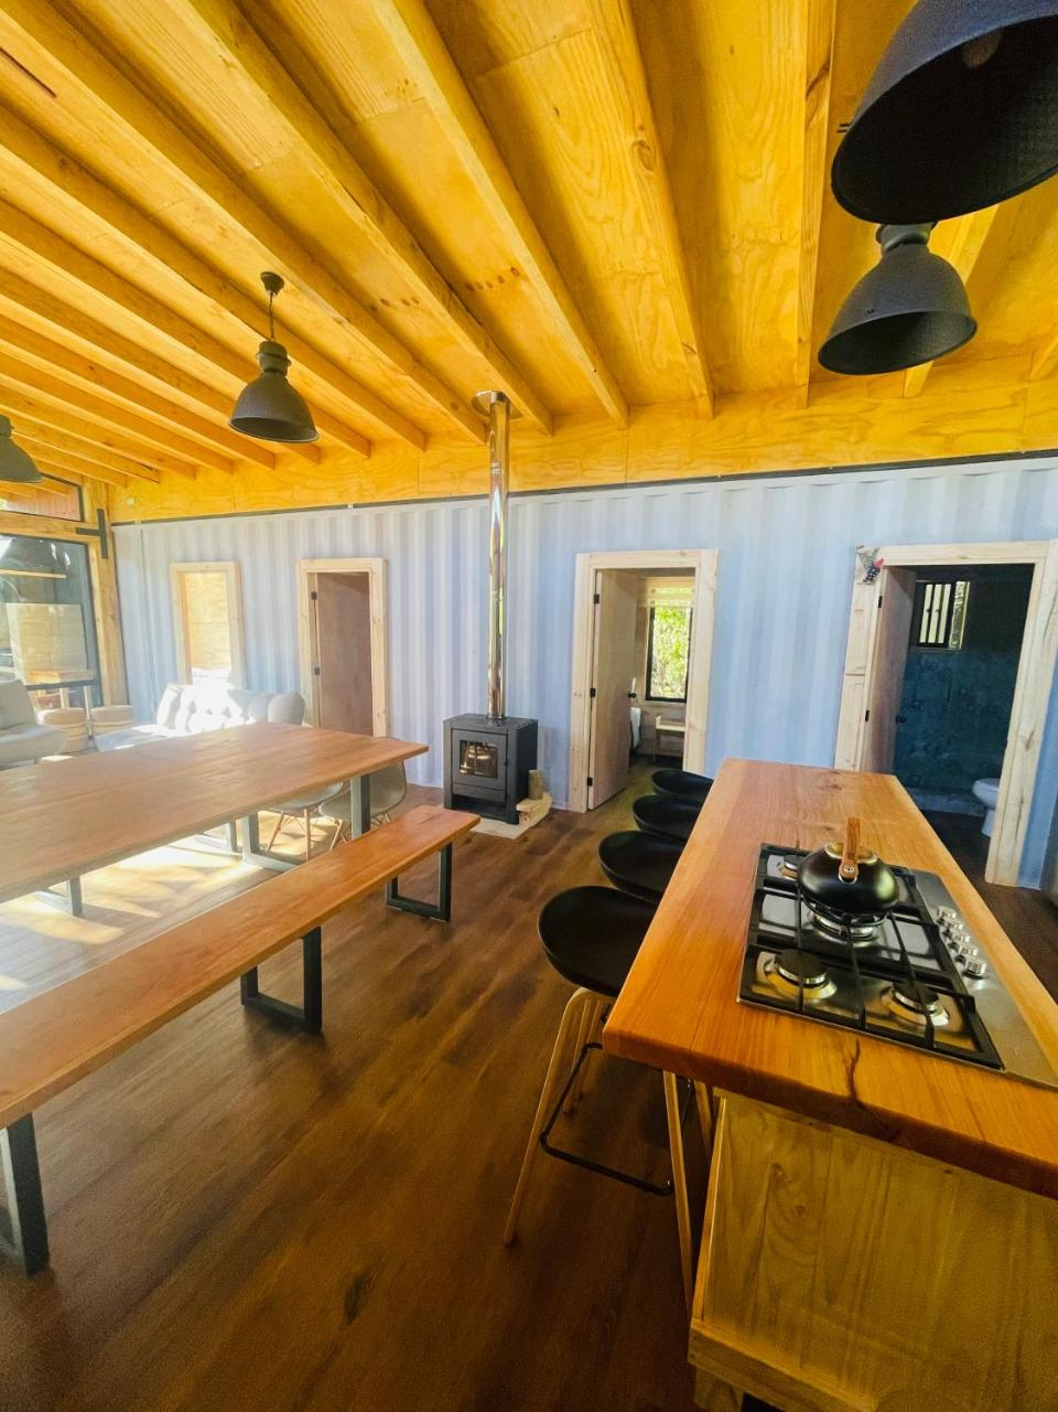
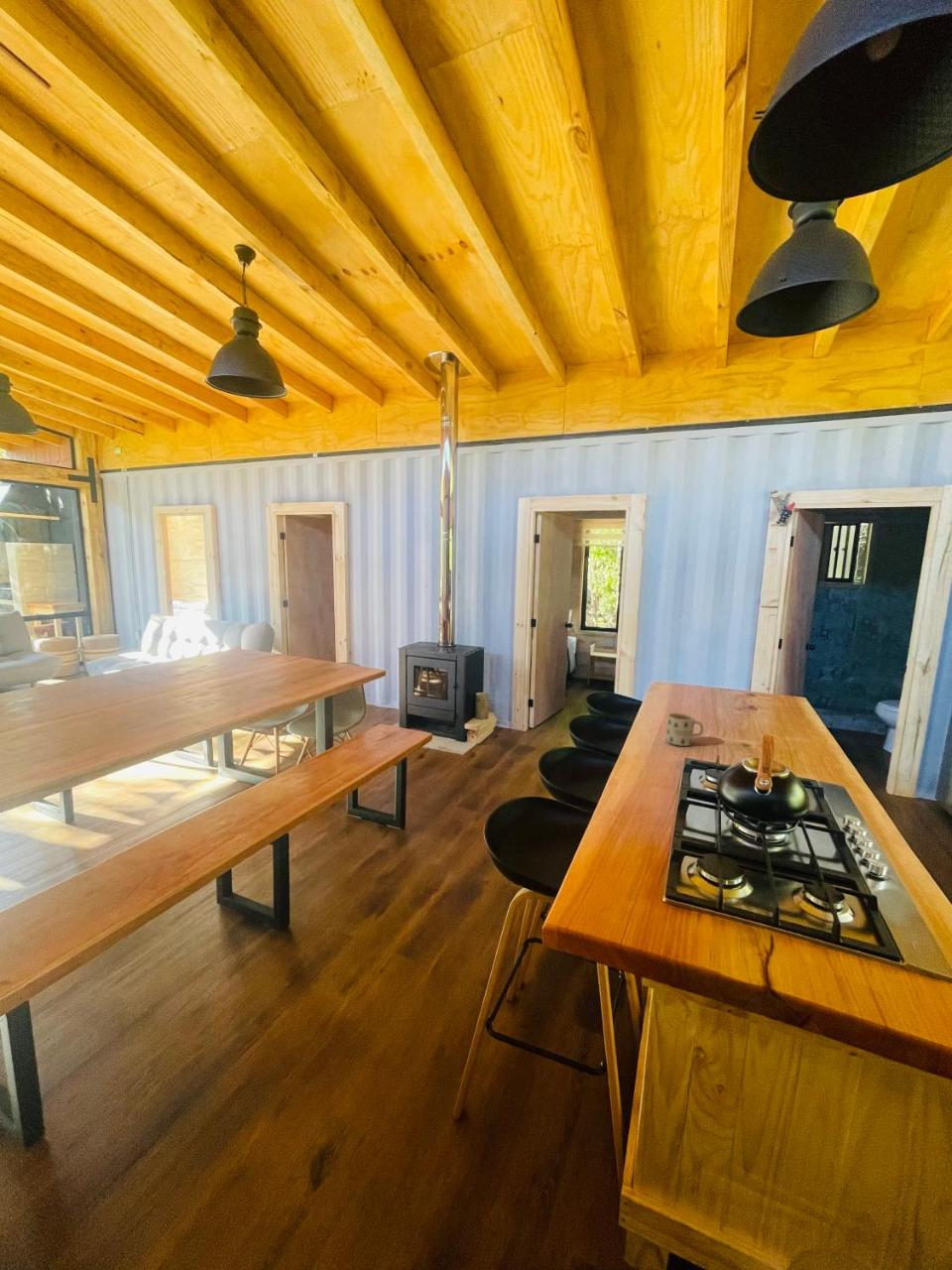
+ mug [664,711,705,747]
